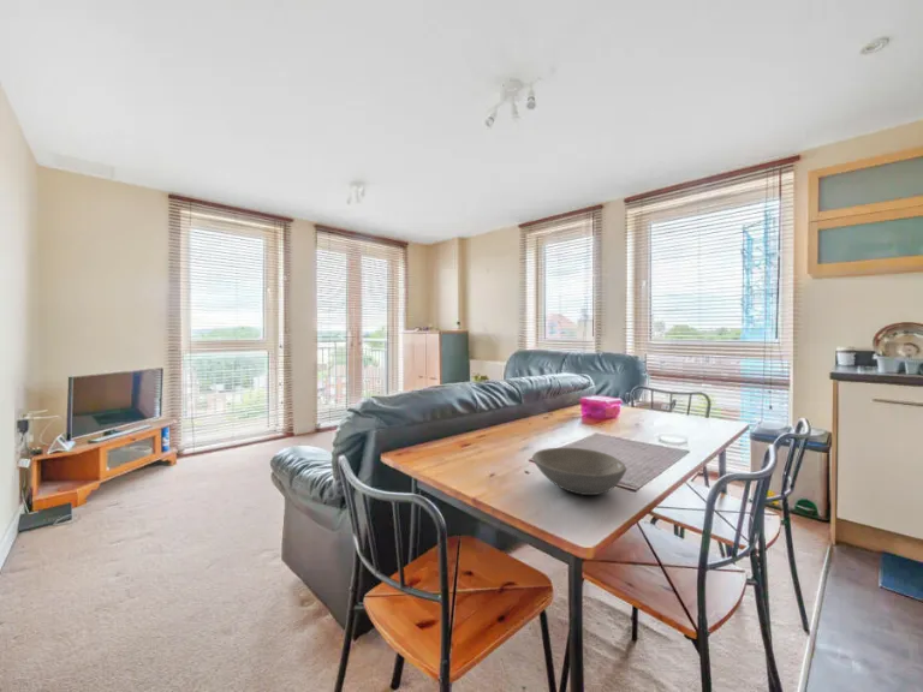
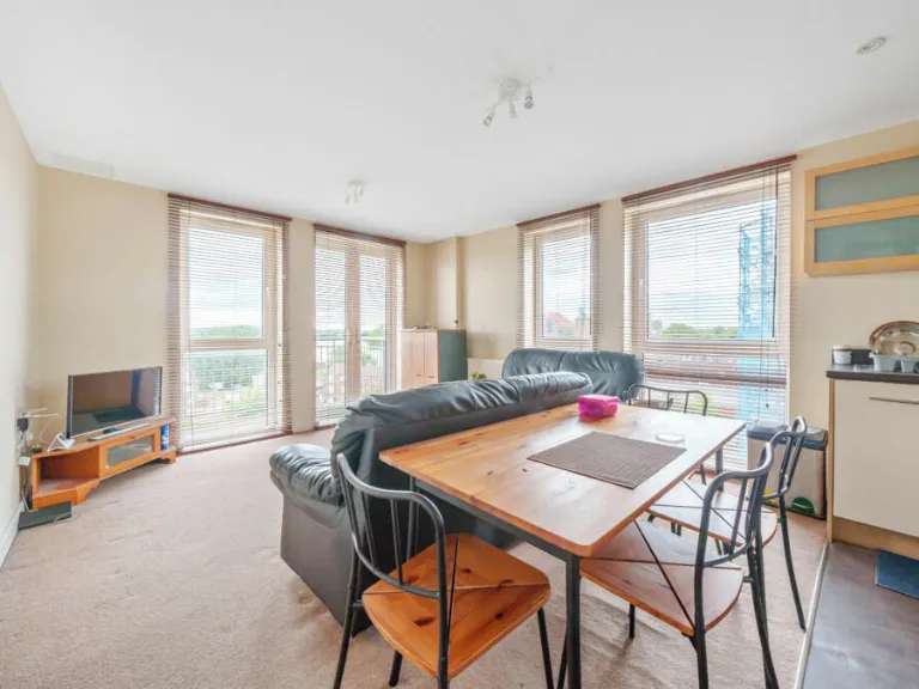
- bowl [531,447,627,496]
